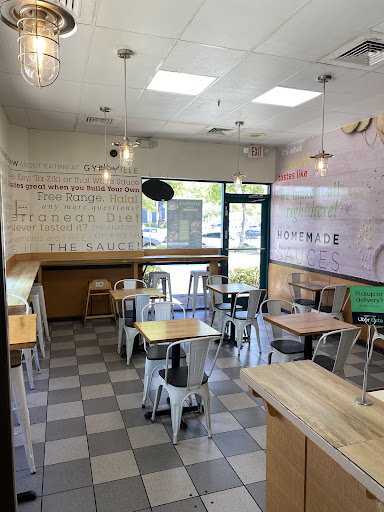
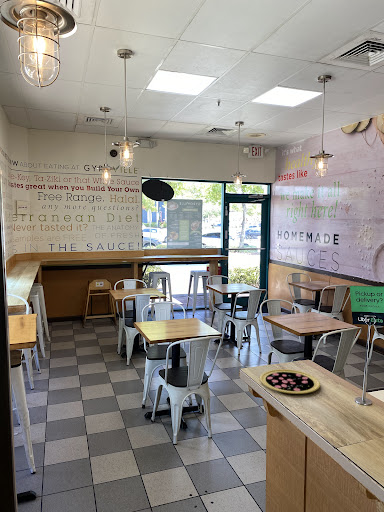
+ pizza [259,368,321,395]
